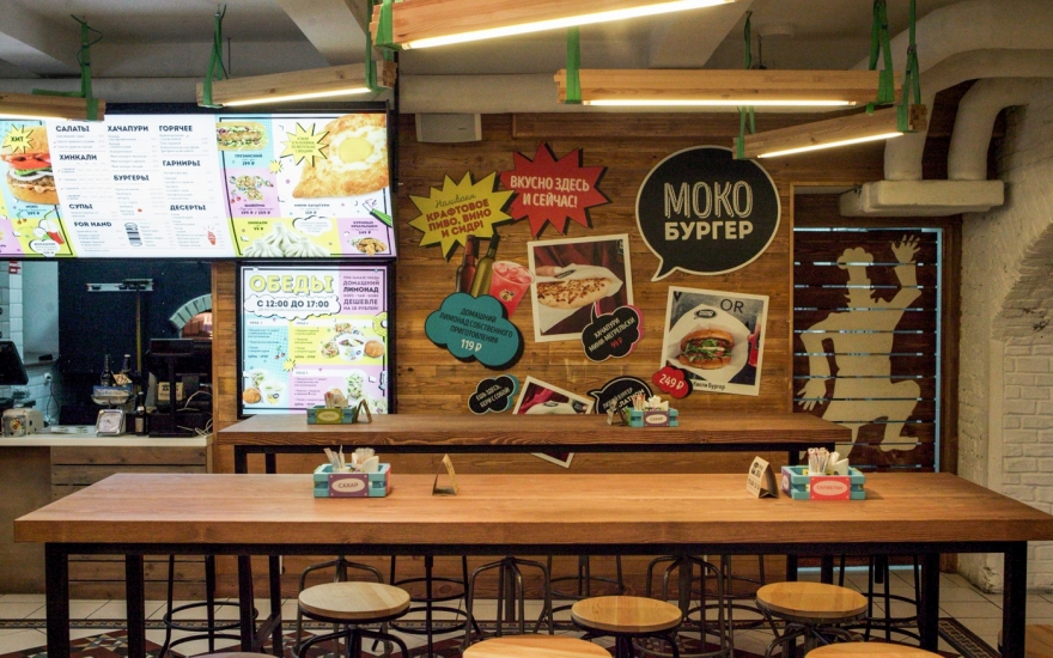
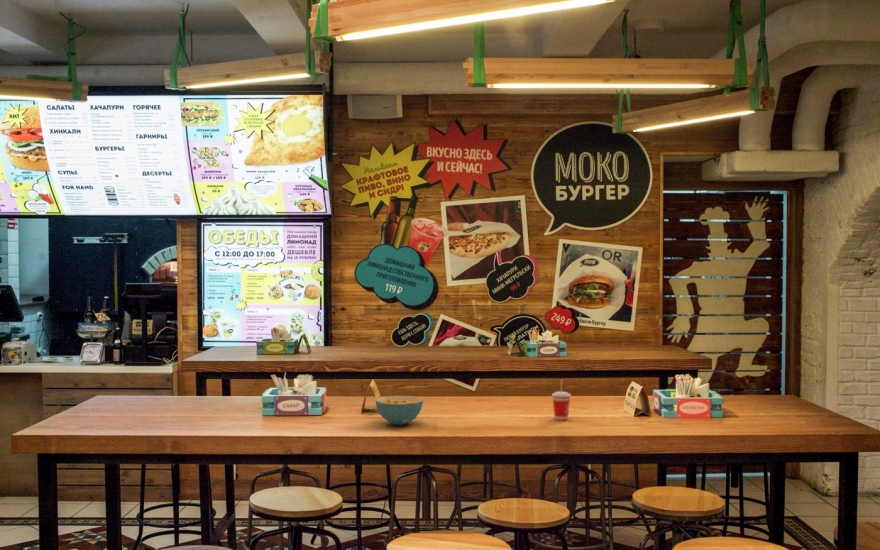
+ beverage cup [551,378,572,422]
+ cereal bowl [375,395,424,426]
